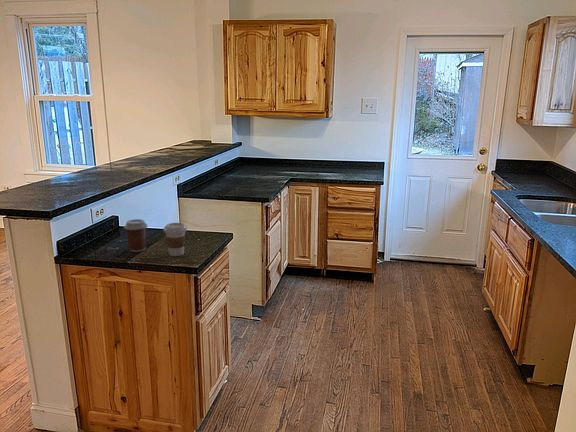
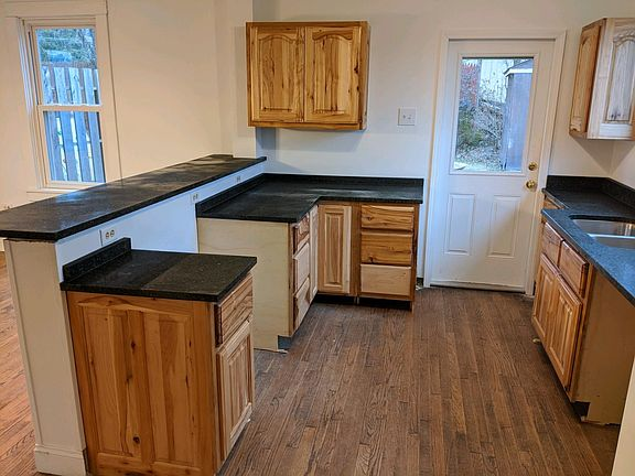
- coffee cup [123,218,148,253]
- coffee cup [163,222,188,257]
